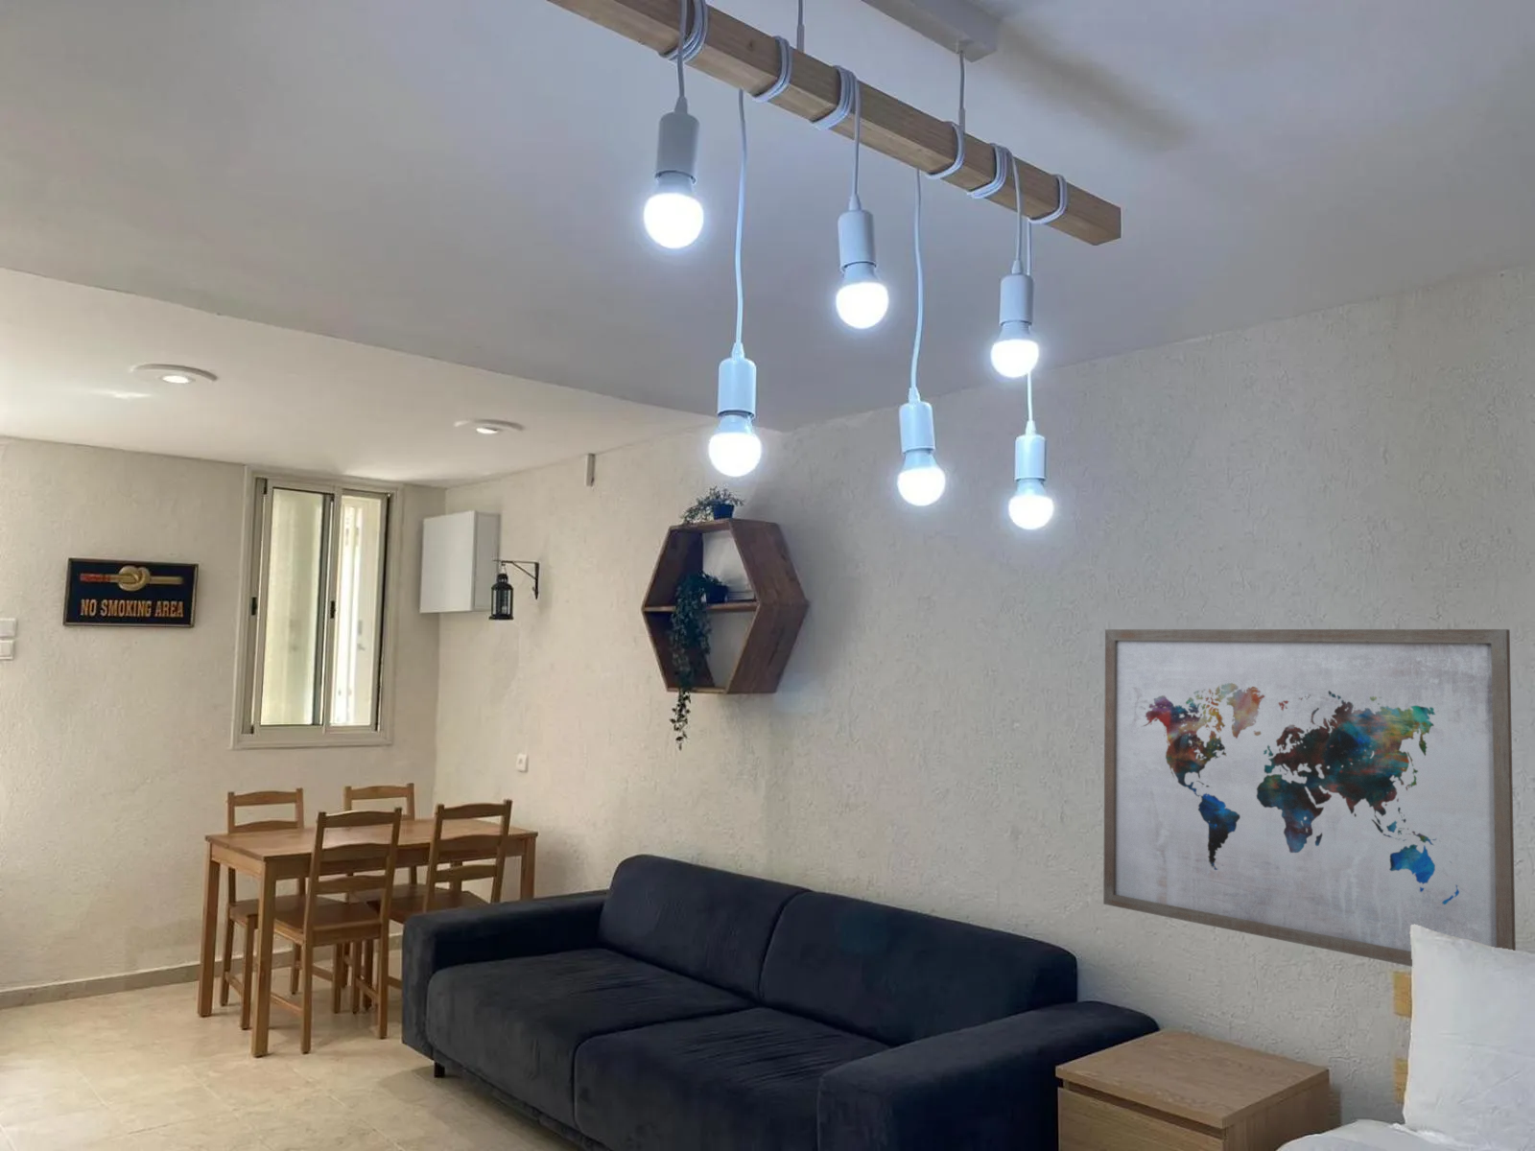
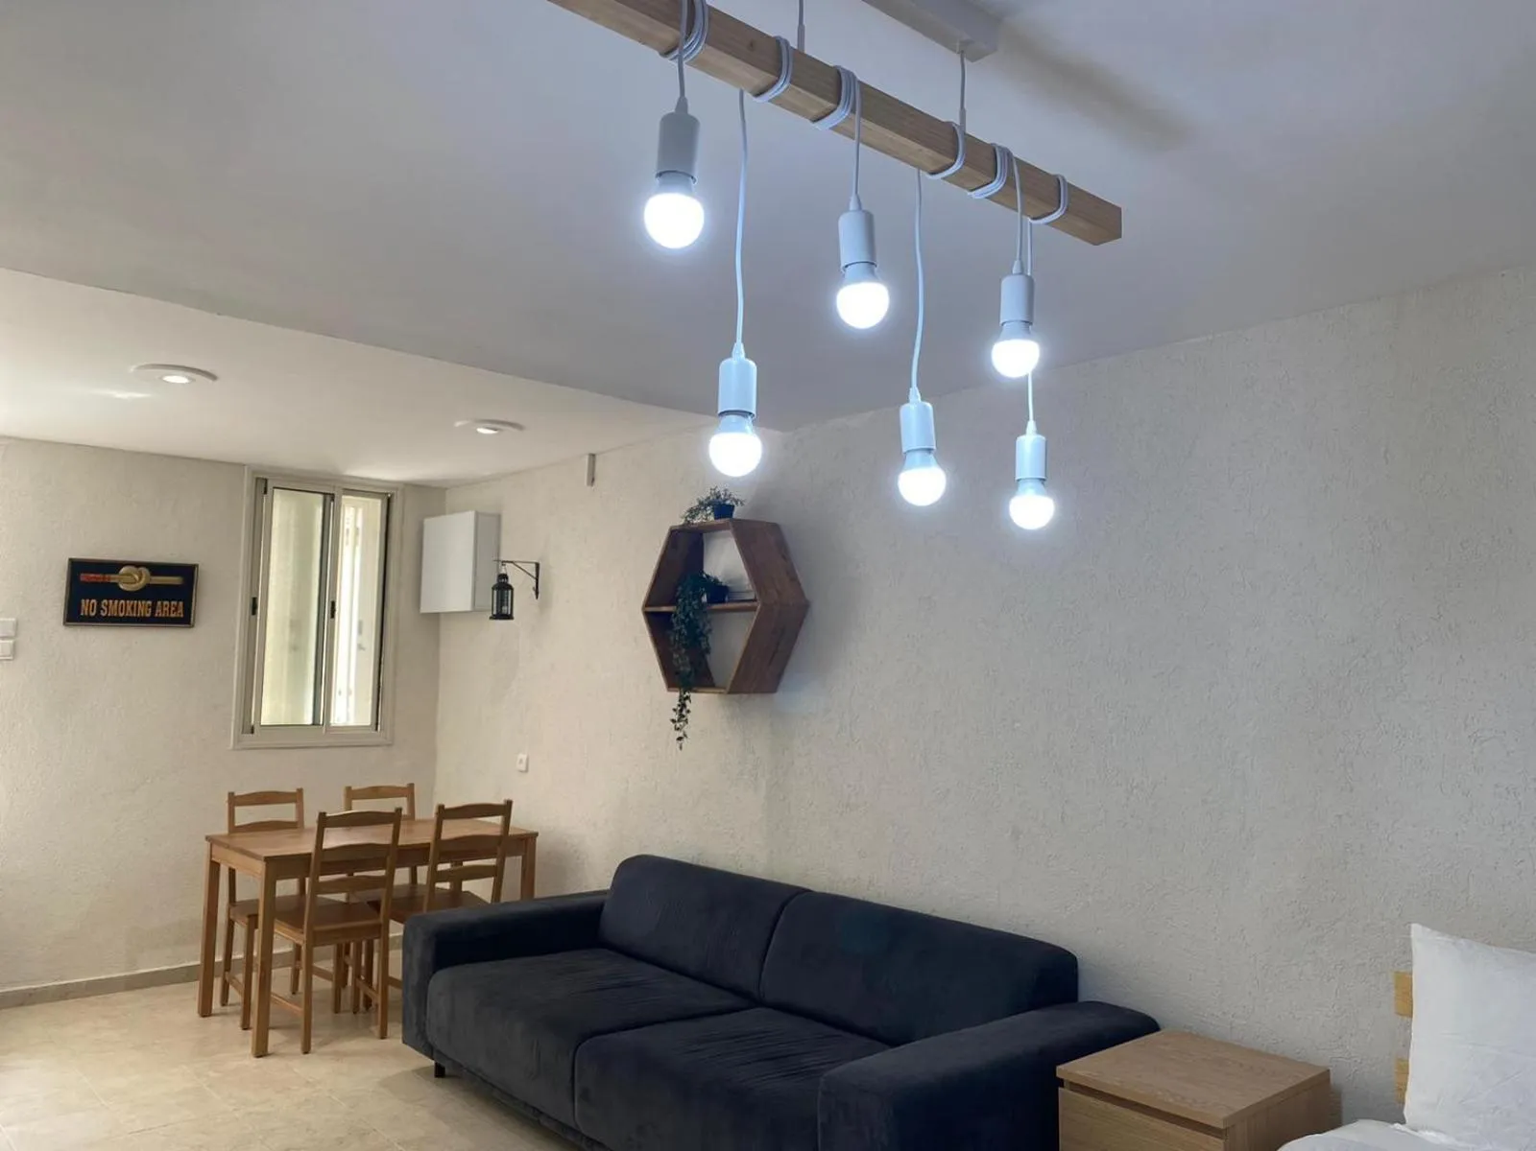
- wall art [1102,629,1517,967]
